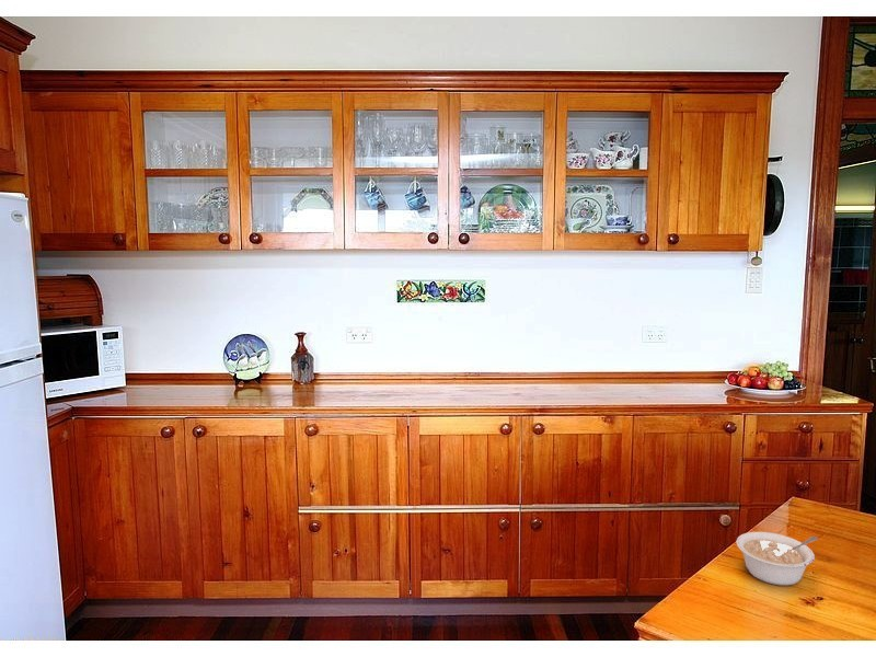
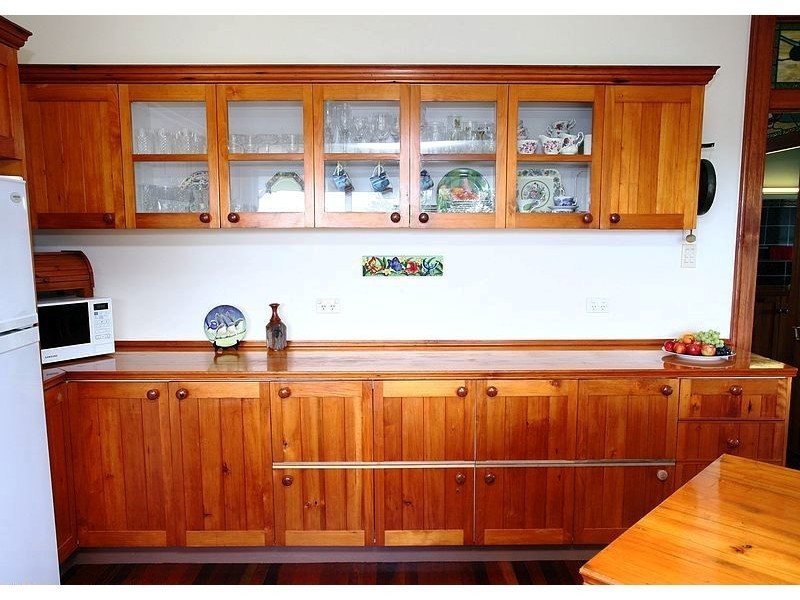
- legume [735,531,819,587]
